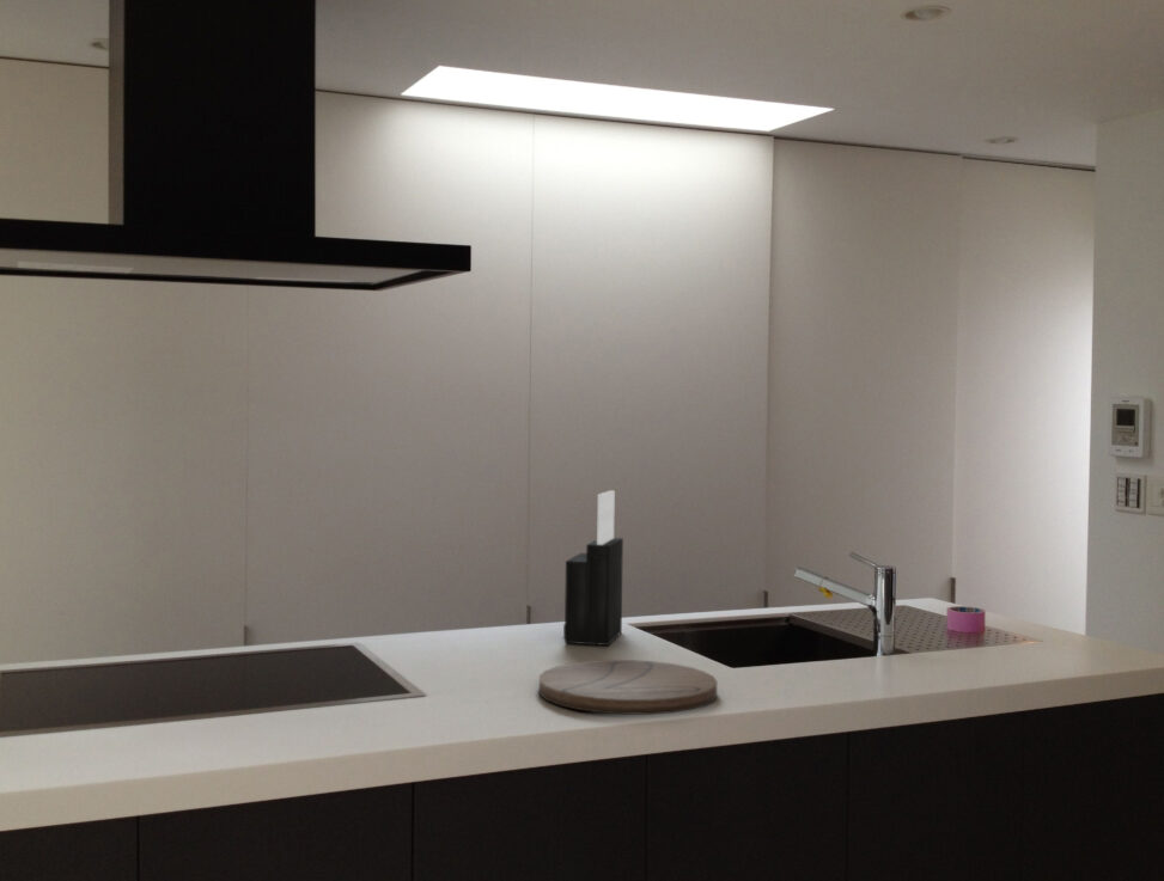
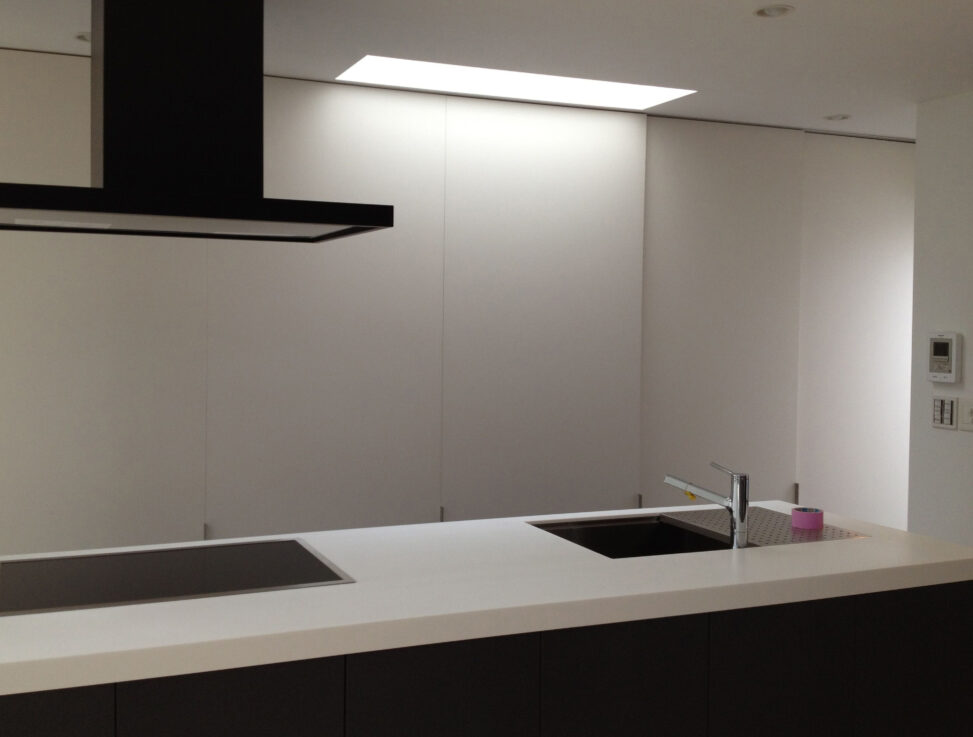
- cutting board [538,659,718,716]
- knife block [562,489,624,647]
